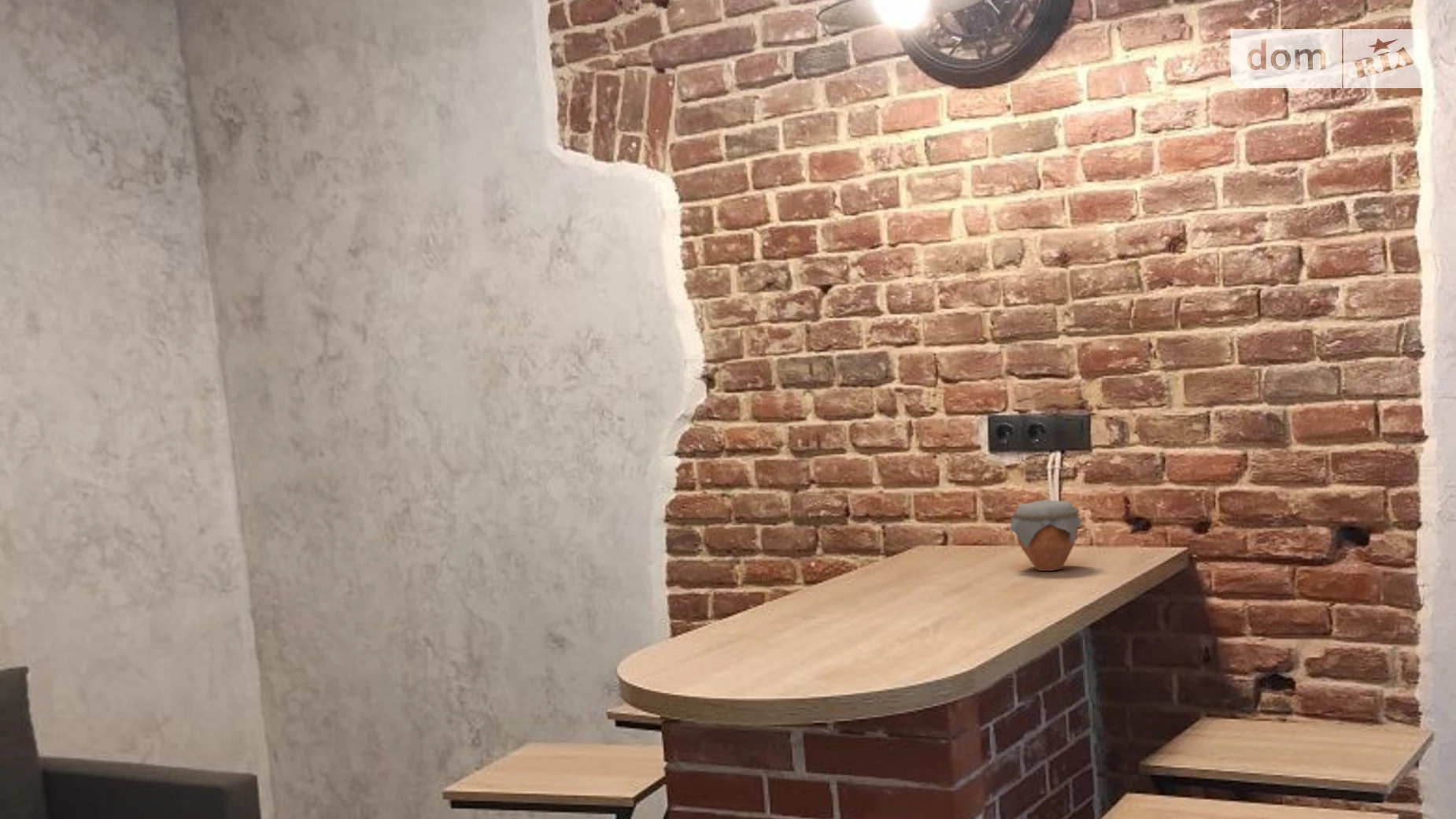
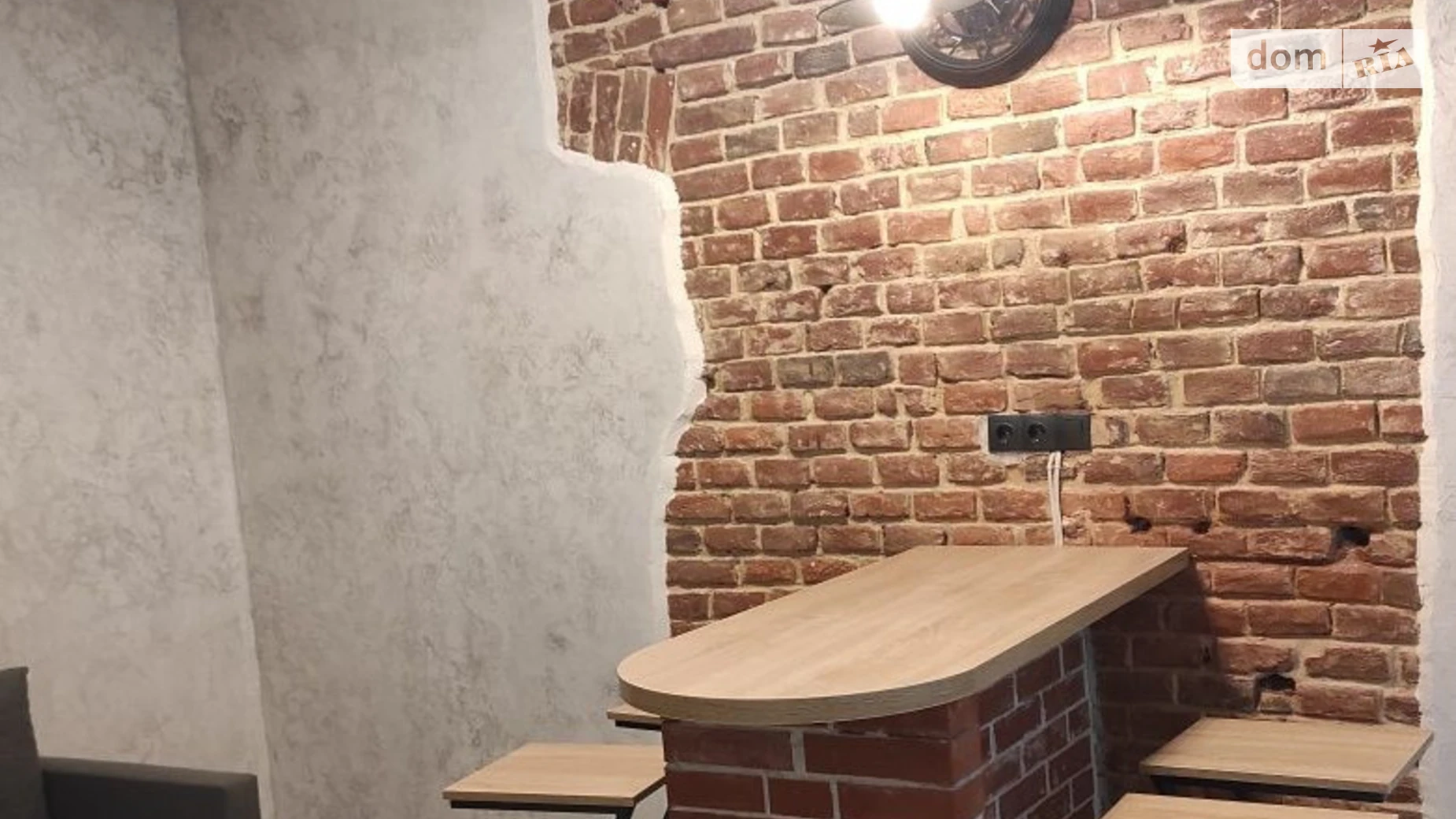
- jar [1008,499,1084,572]
